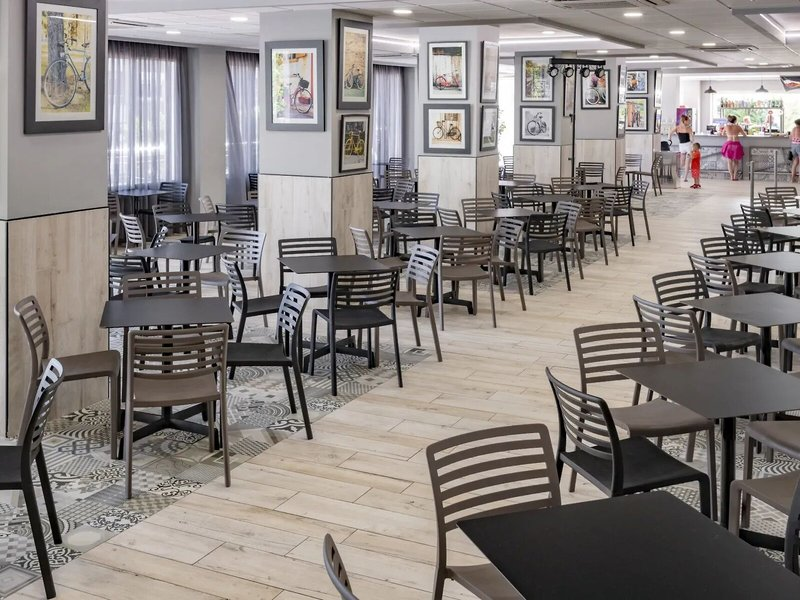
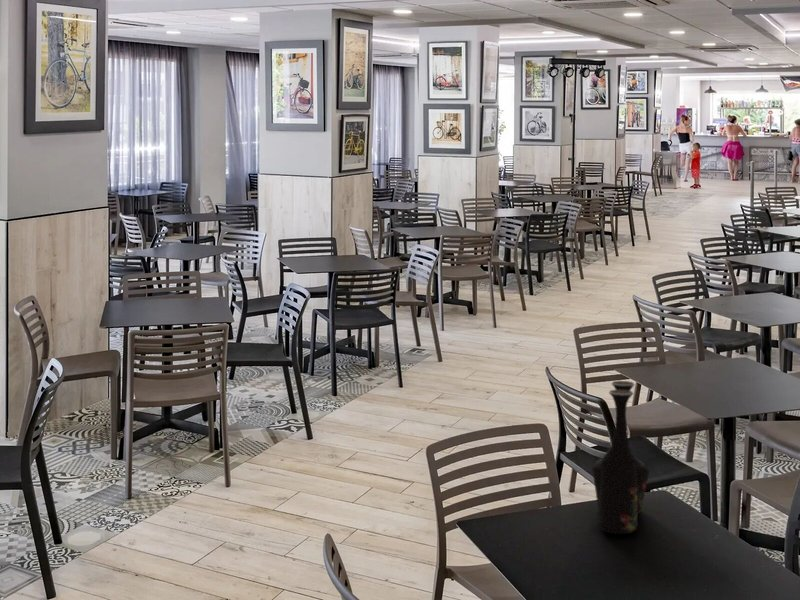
+ vase [591,380,650,535]
